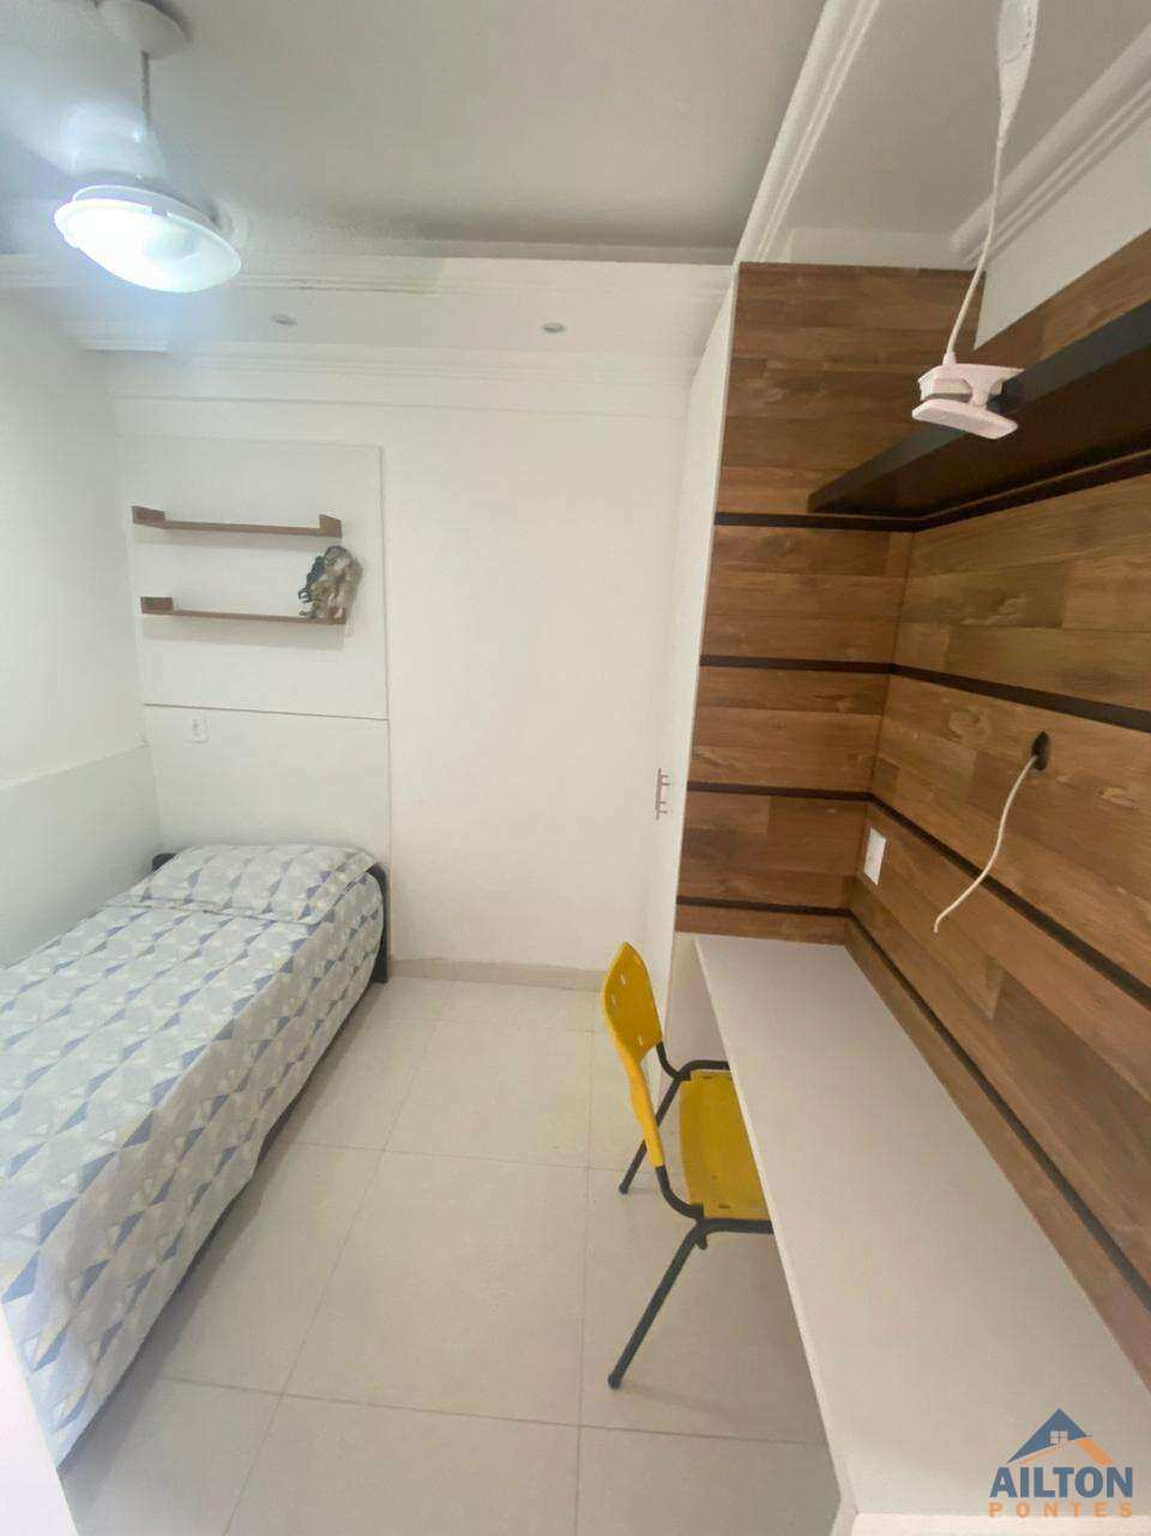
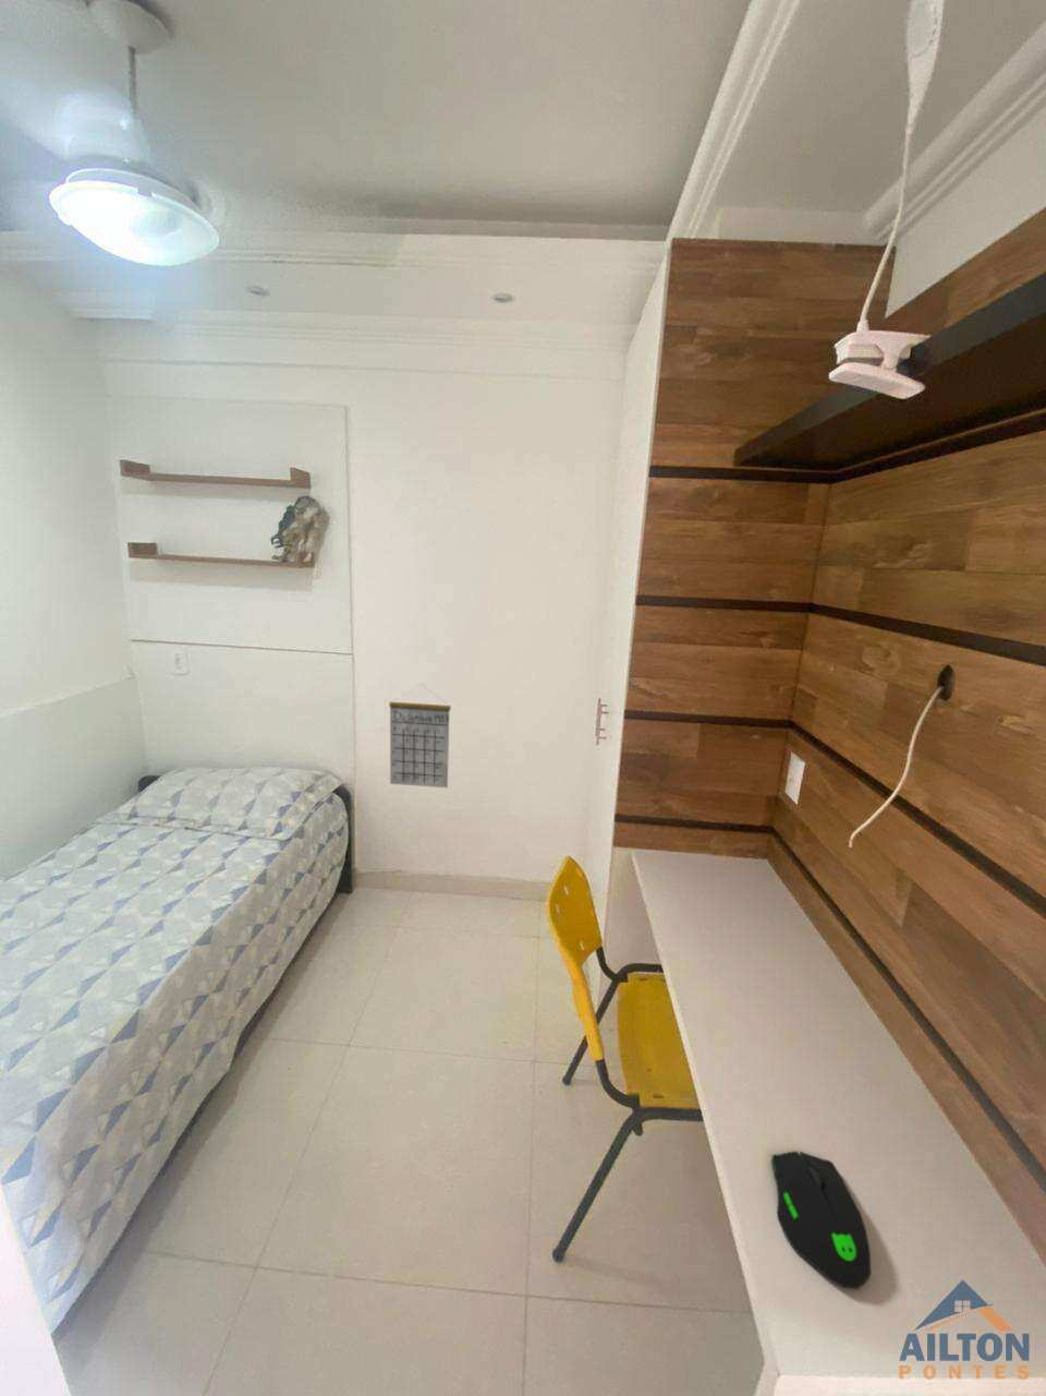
+ computer mouse [770,1150,871,1290]
+ calendar [388,684,453,788]
